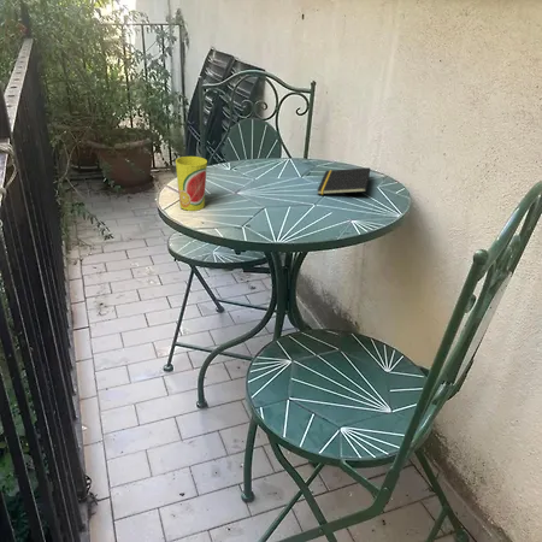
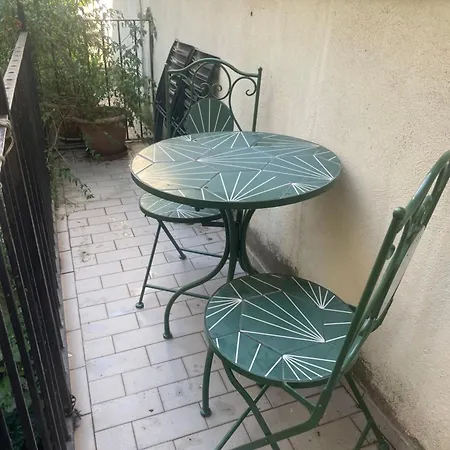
- cup [175,155,208,212]
- notepad [316,166,371,195]
